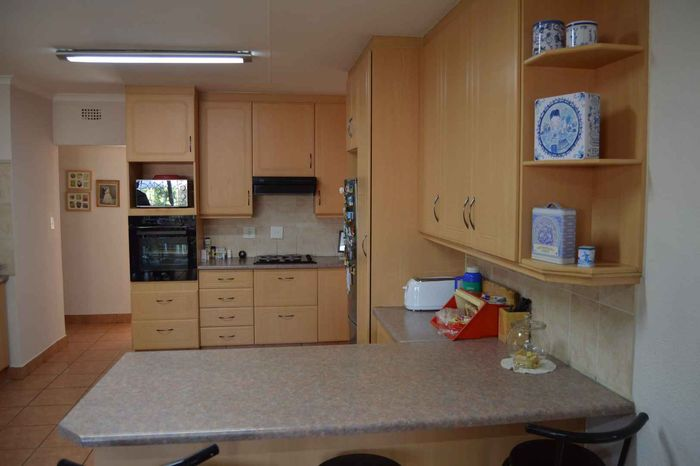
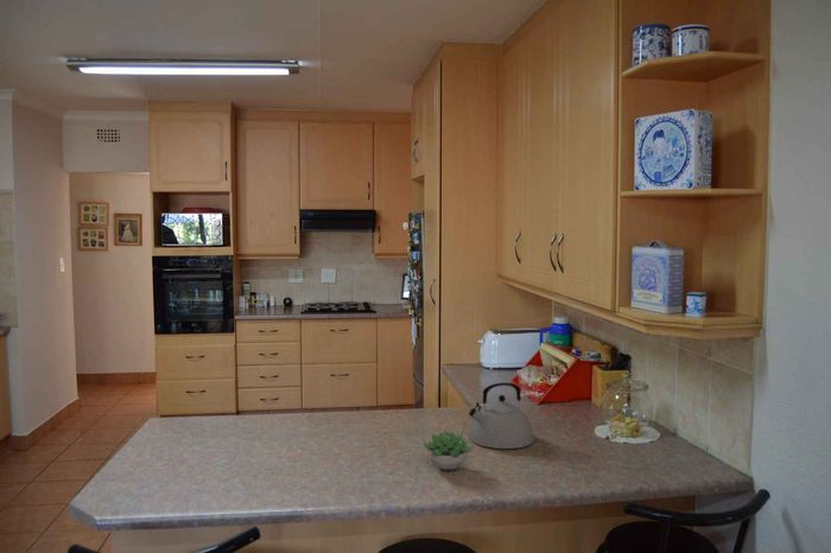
+ kettle [468,381,535,450]
+ succulent plant [421,430,475,471]
